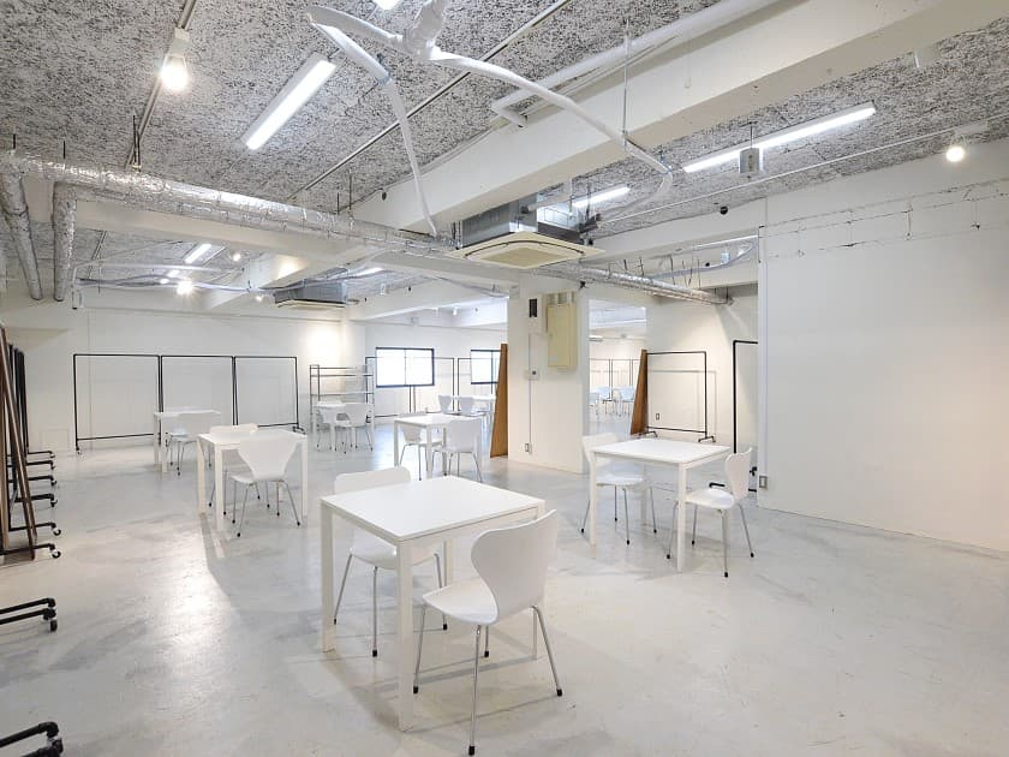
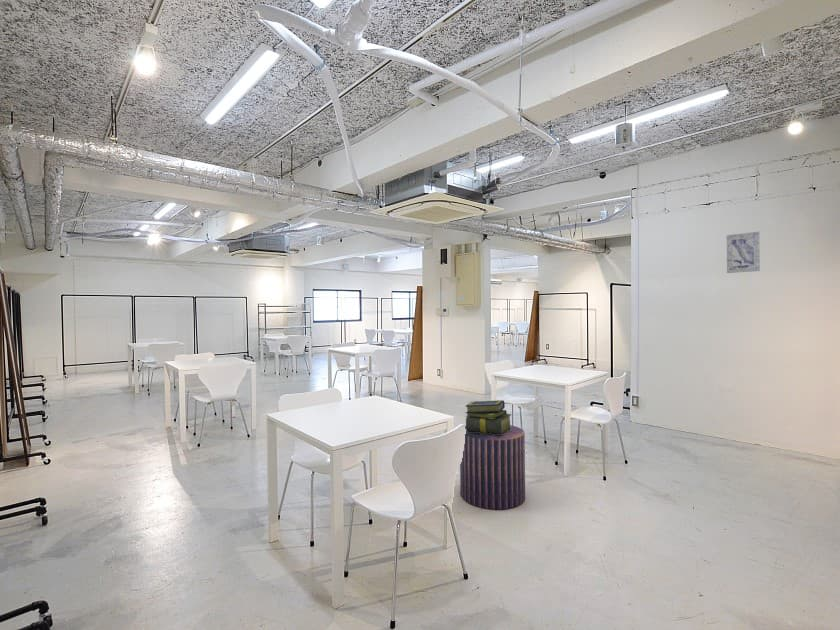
+ wall art [726,230,761,274]
+ stool [459,424,526,510]
+ stack of books [464,399,512,434]
